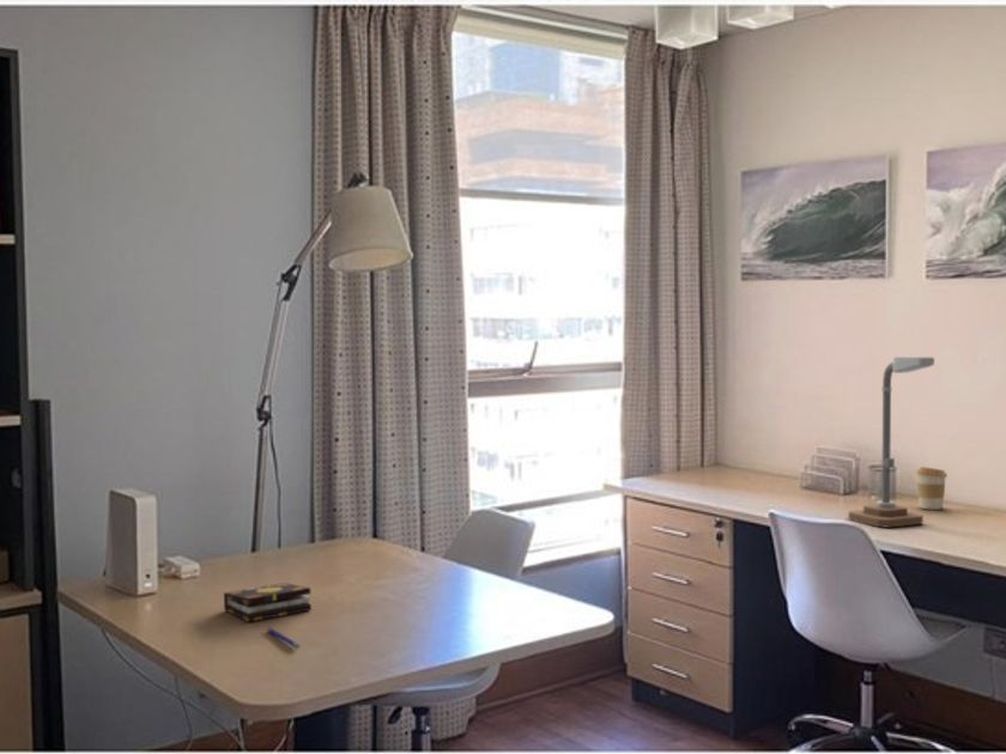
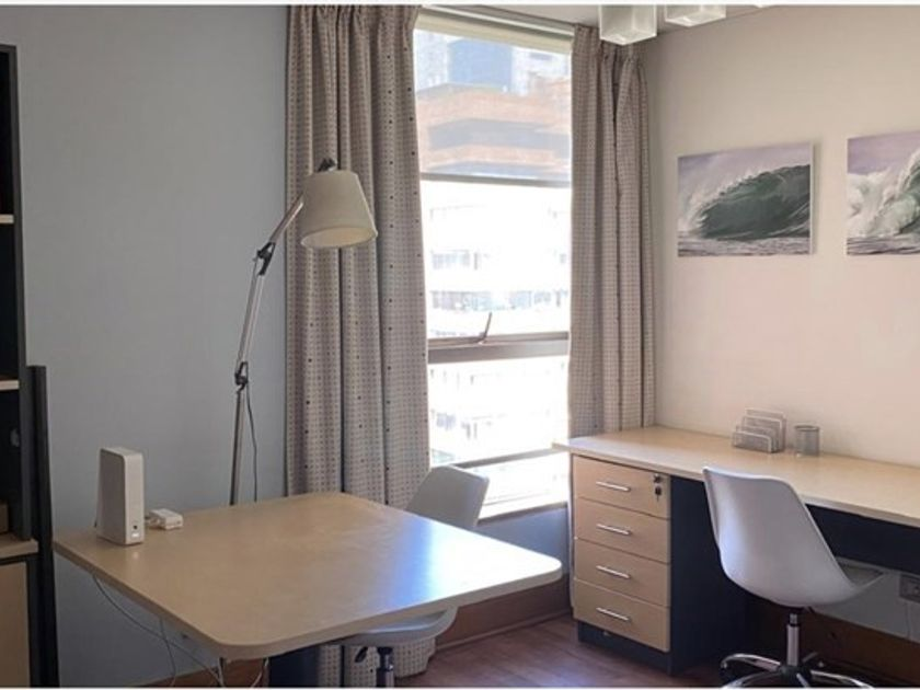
- desk lamp [847,355,935,529]
- book [223,582,313,622]
- coffee cup [915,466,949,511]
- pen [266,626,301,649]
